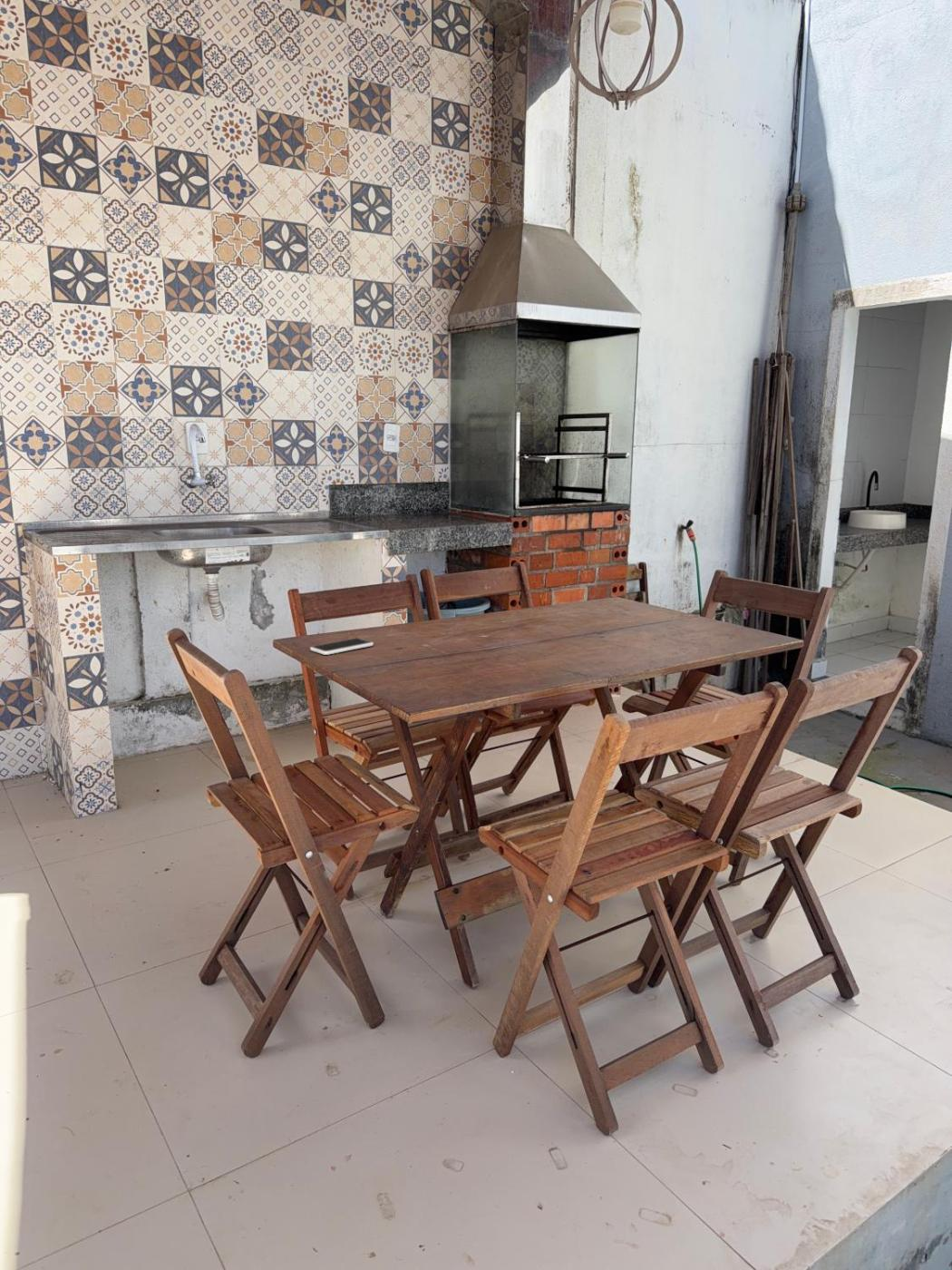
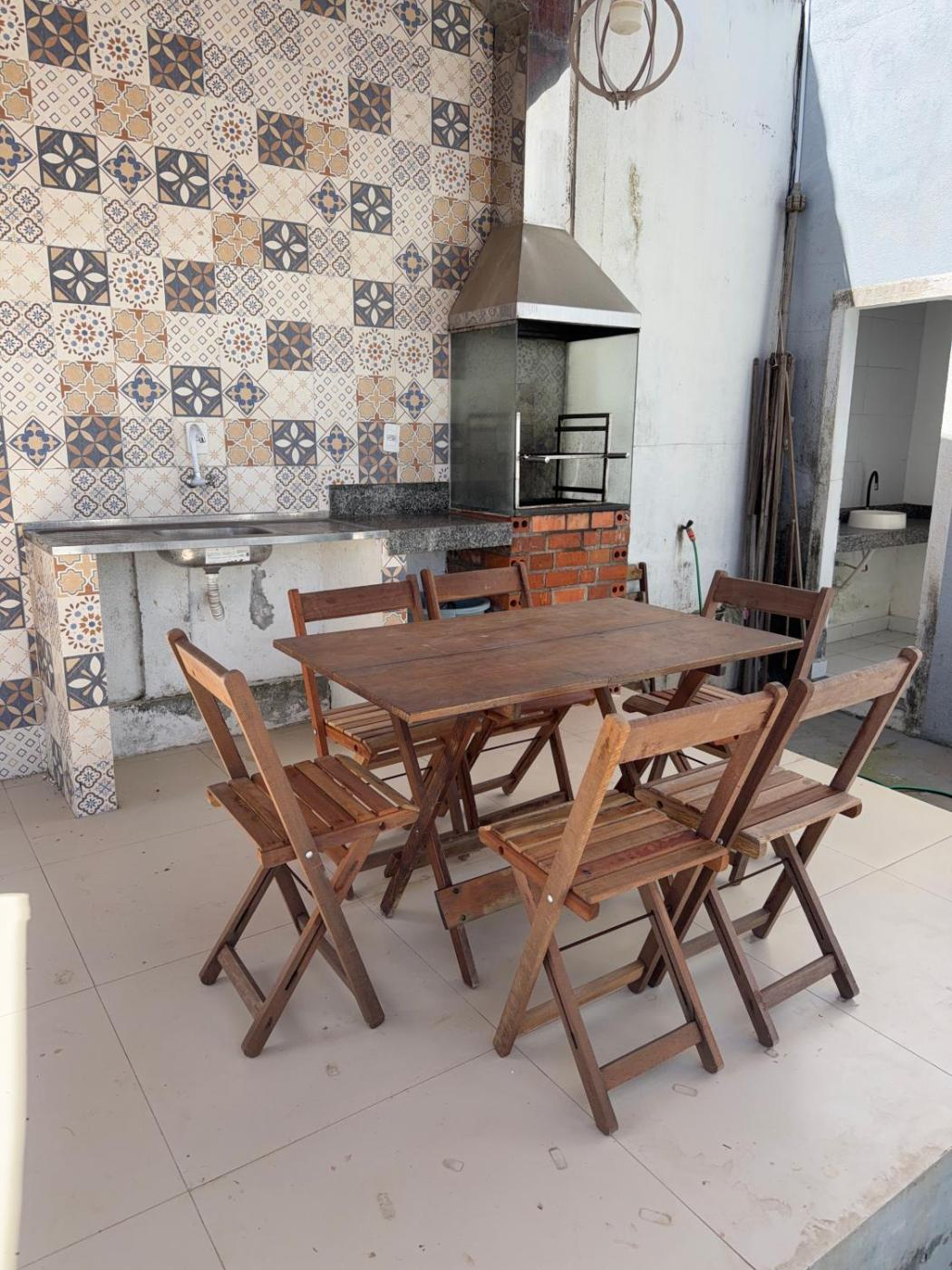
- smartphone [309,637,374,656]
